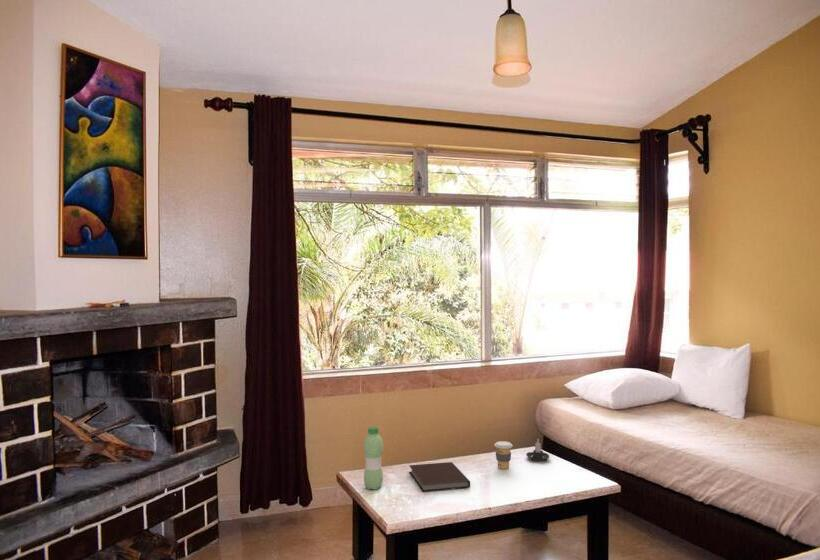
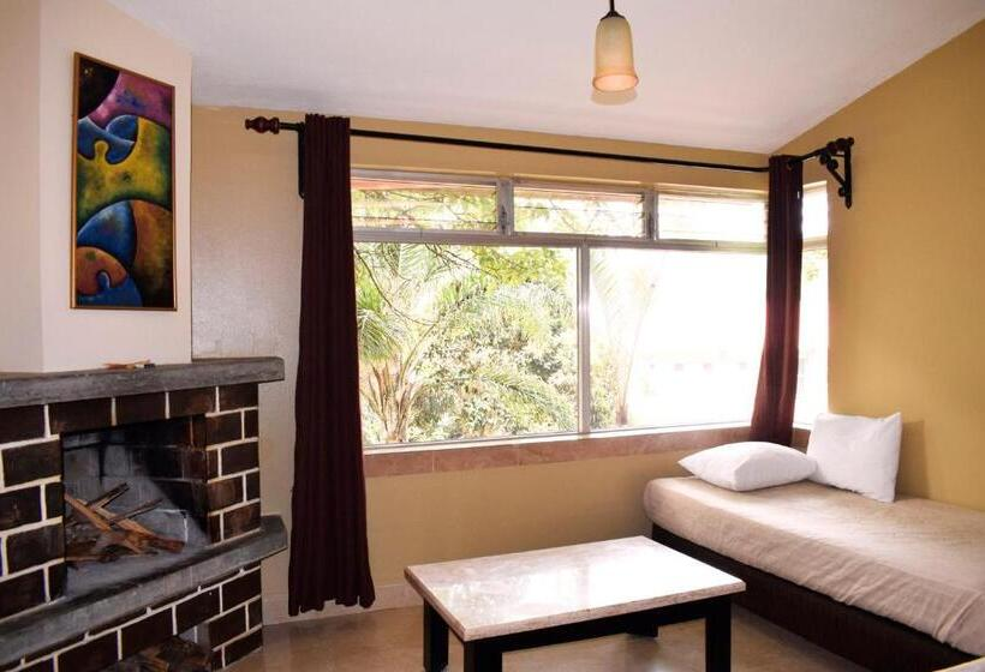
- candle [525,438,550,462]
- water bottle [363,426,384,491]
- notebook [408,461,471,493]
- coffee cup [493,440,513,470]
